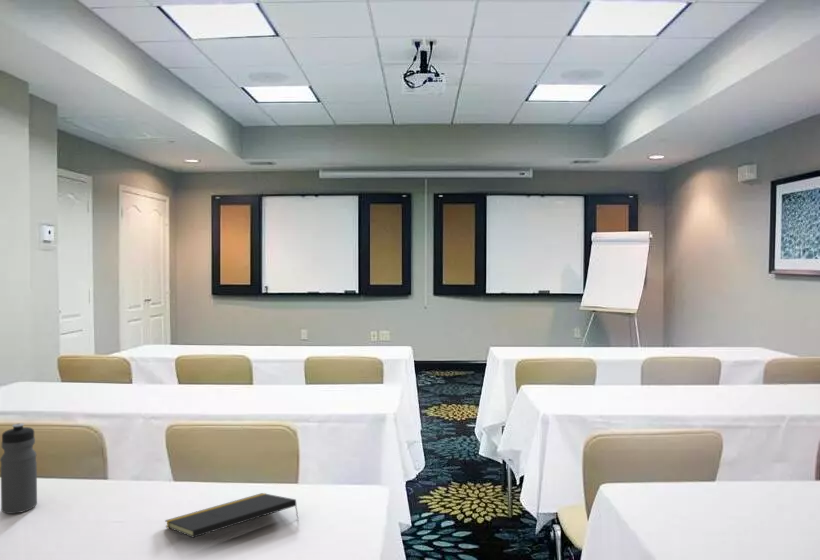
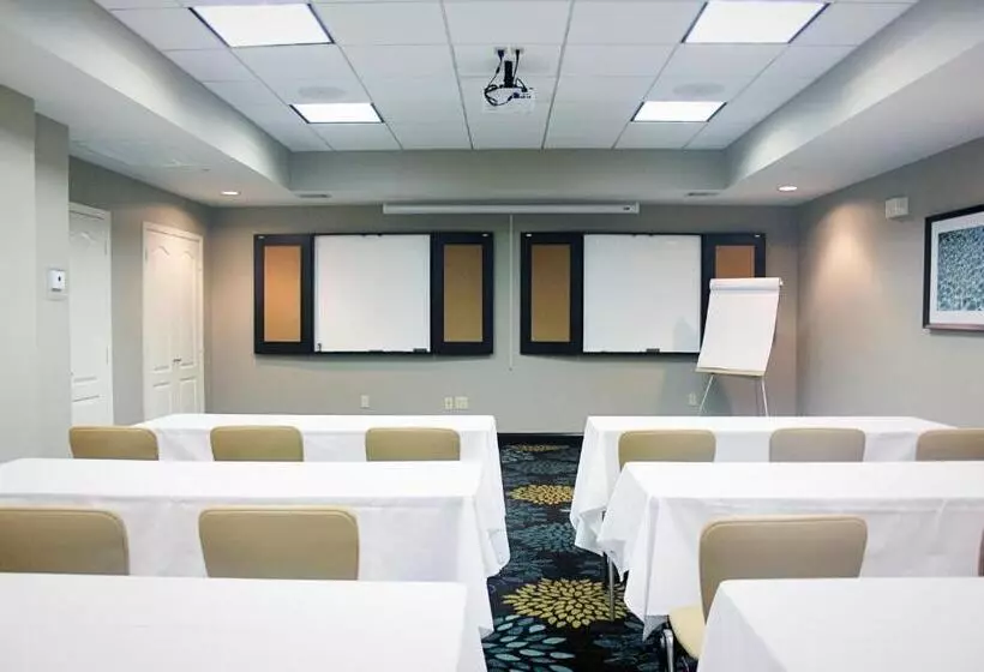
- water bottle [0,422,38,515]
- notepad [164,492,300,539]
